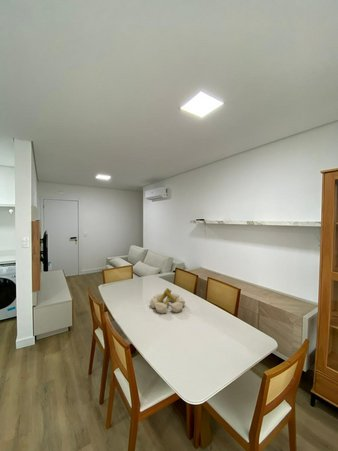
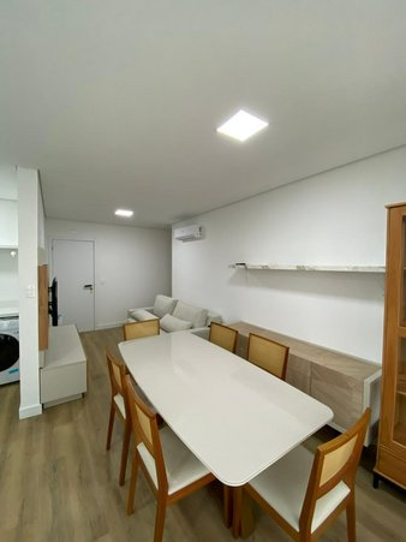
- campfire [149,287,186,314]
